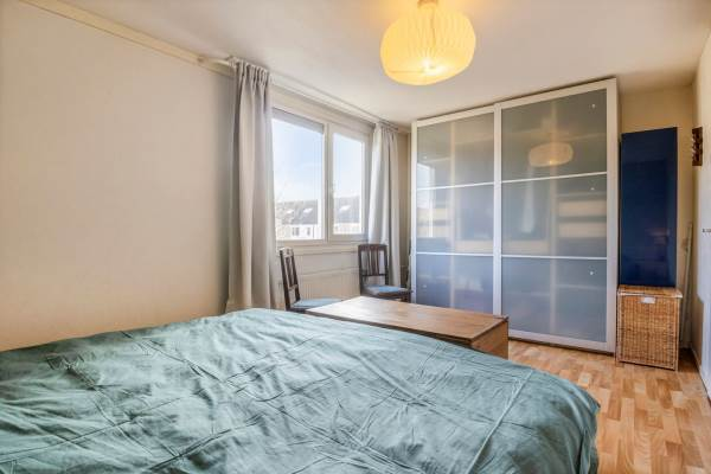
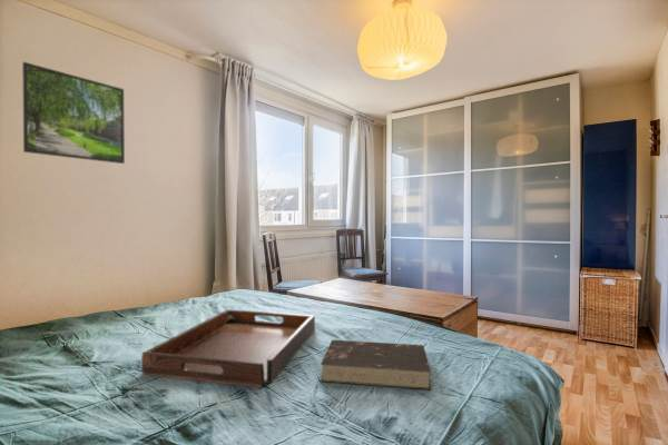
+ book [320,339,432,390]
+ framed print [21,61,126,165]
+ serving tray [140,309,316,389]
